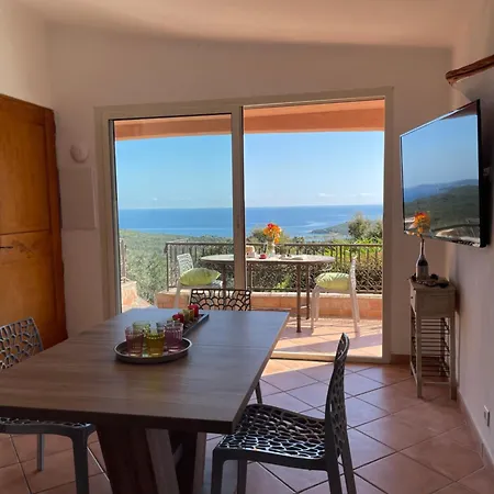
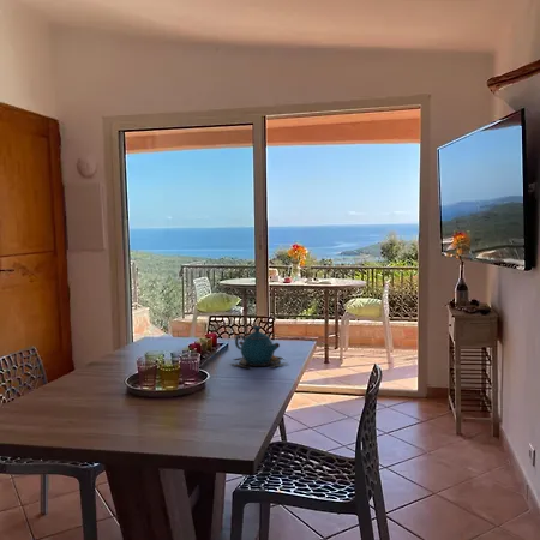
+ teapot [229,325,288,370]
